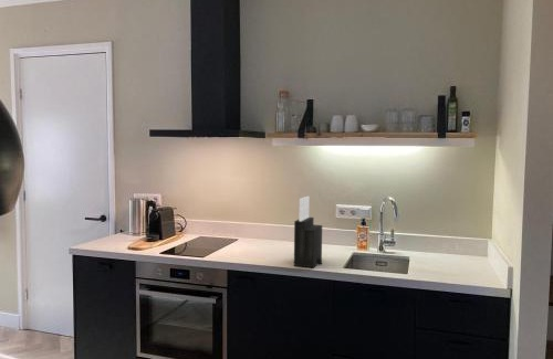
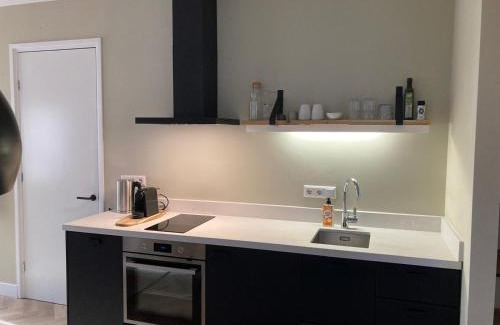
- knife block [293,196,323,268]
